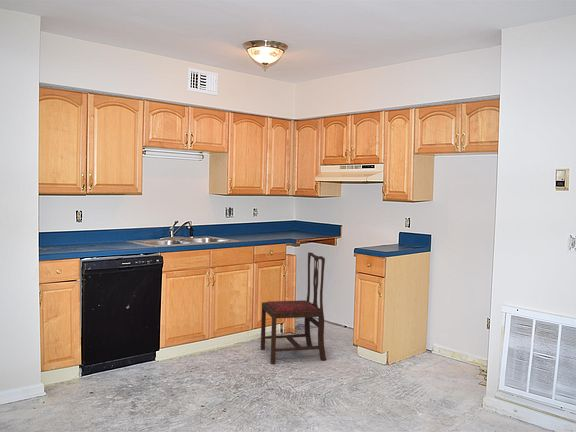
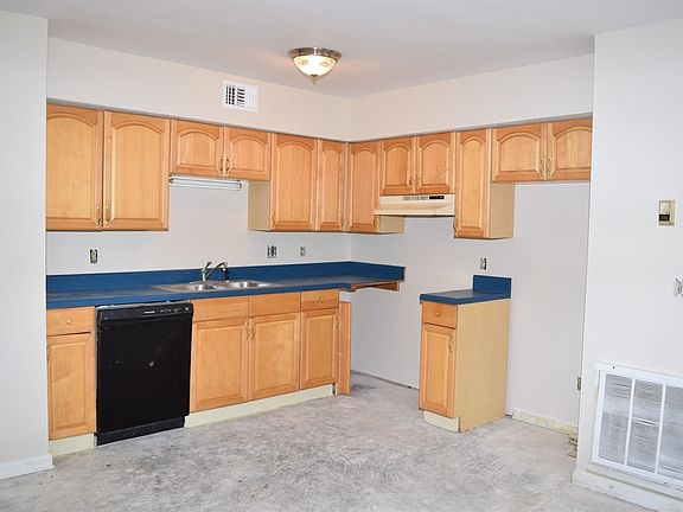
- dining chair [260,251,327,365]
